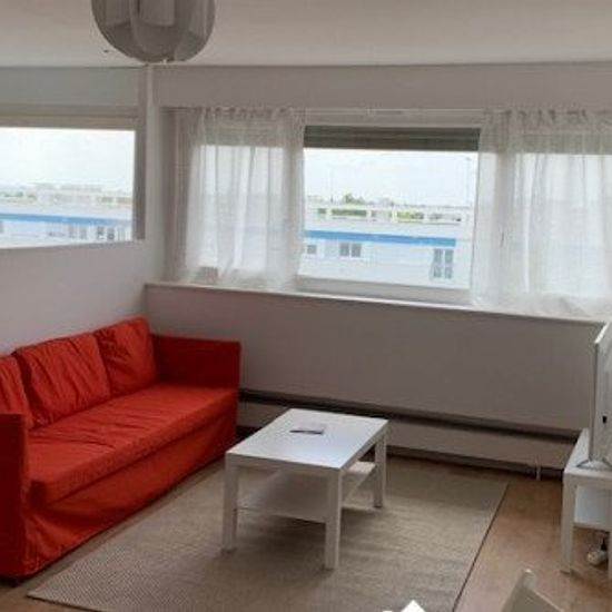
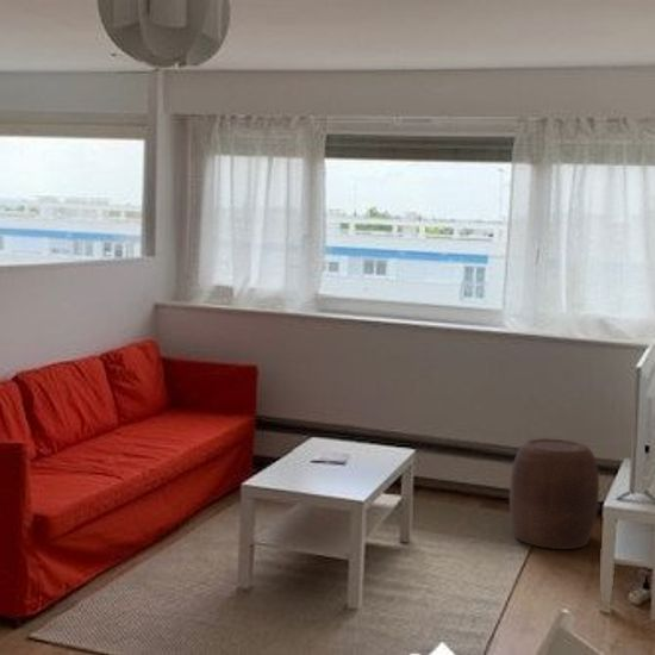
+ stool [509,437,600,550]
